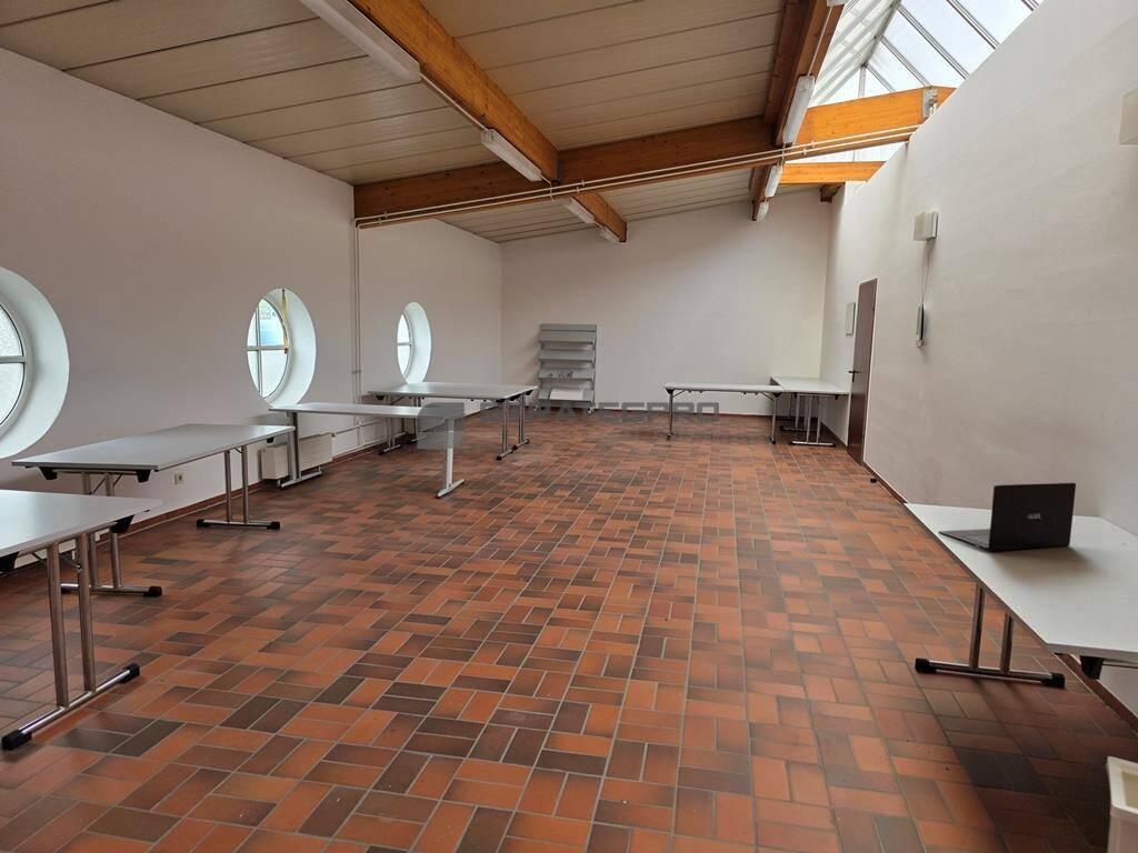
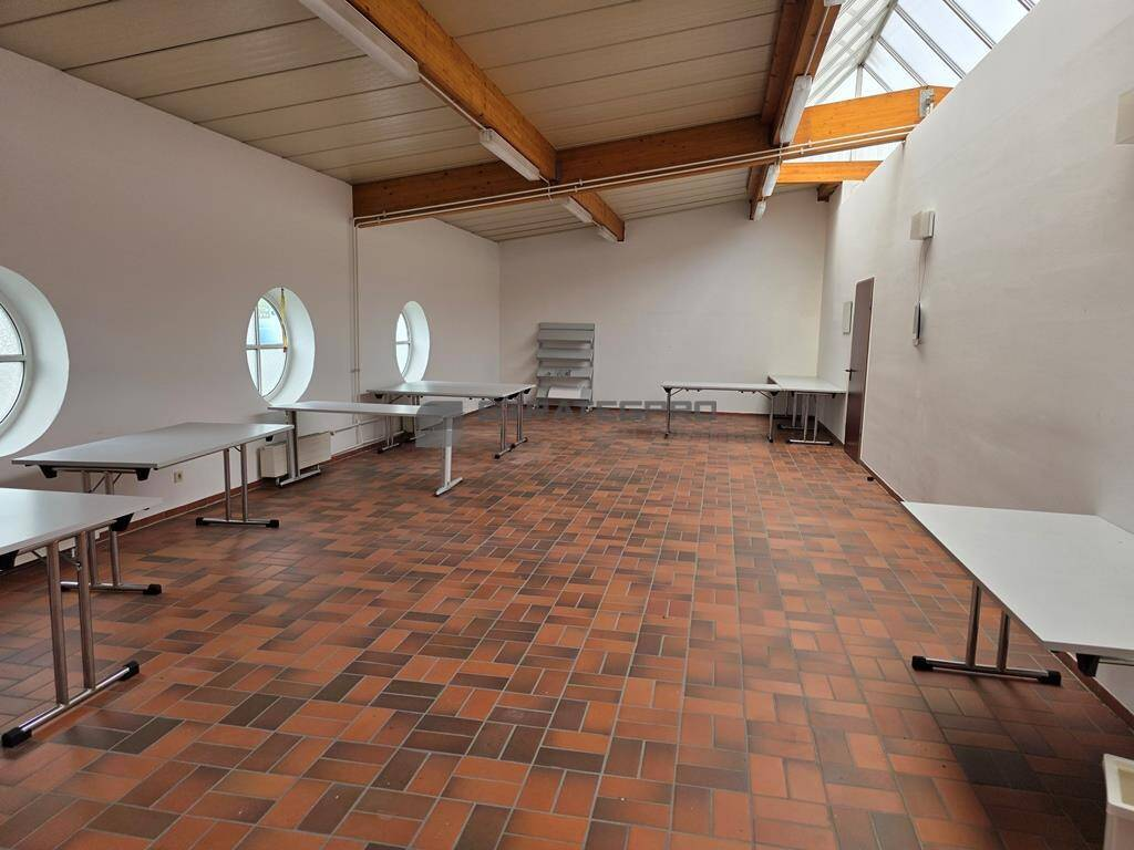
- laptop [938,482,1077,552]
